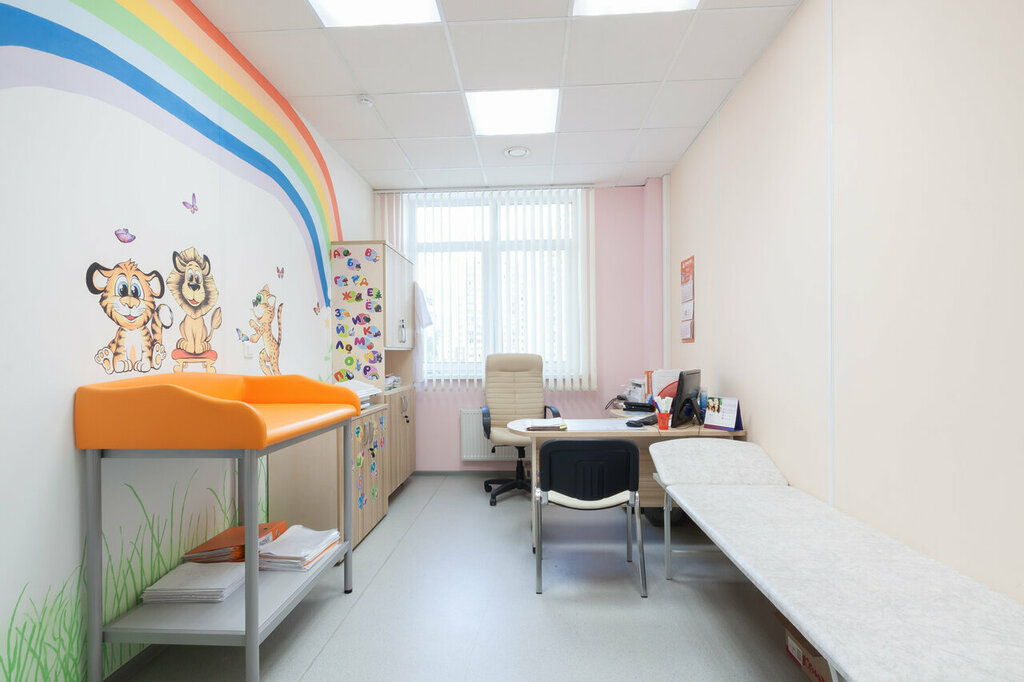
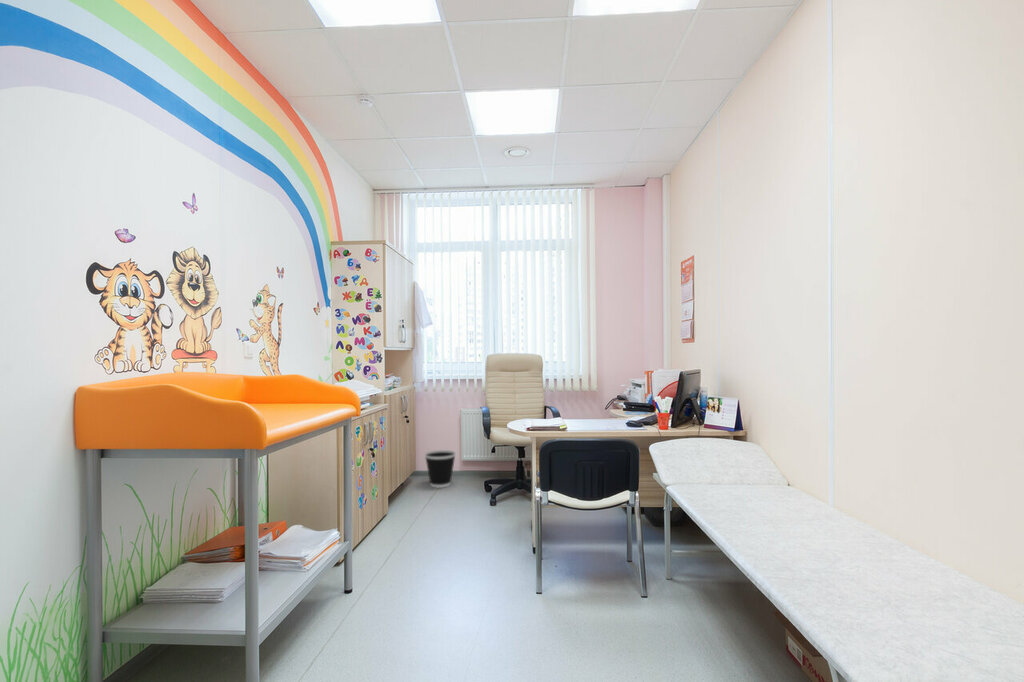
+ wastebasket [424,449,457,488]
